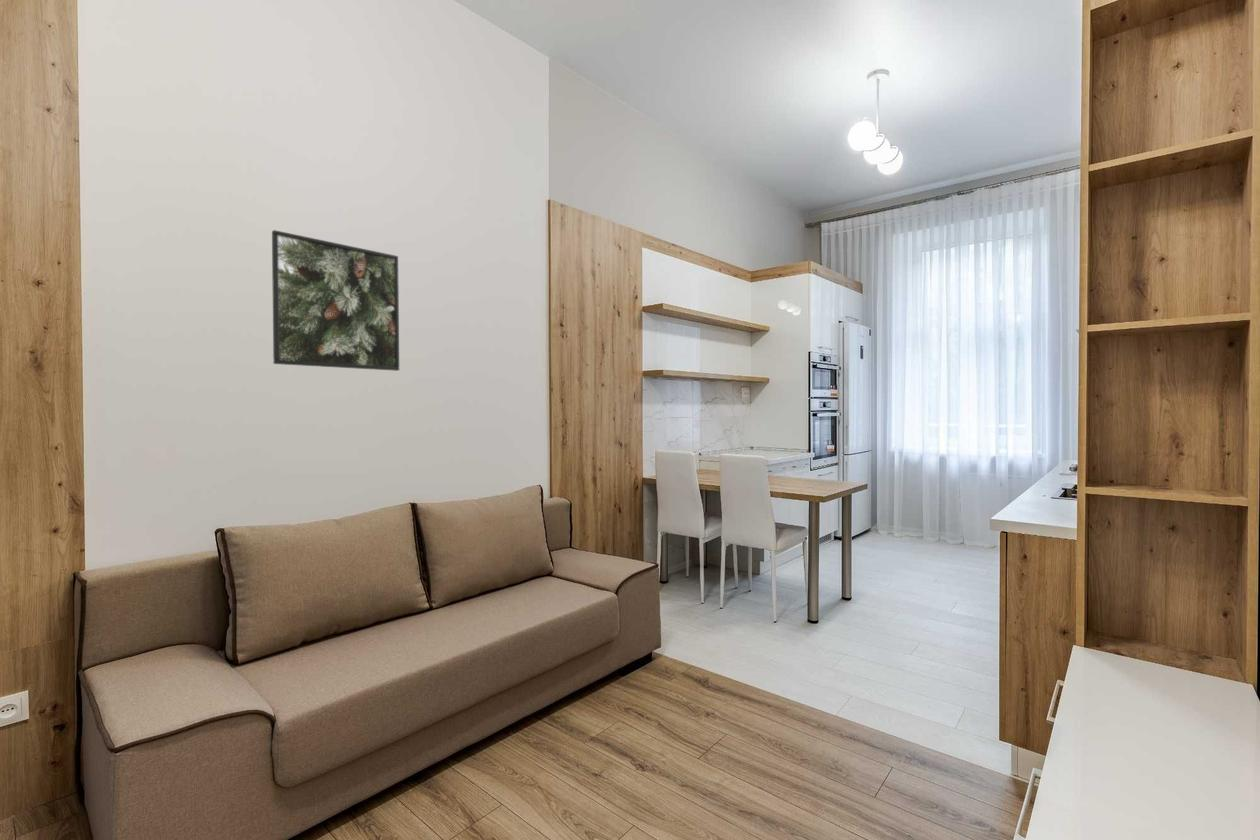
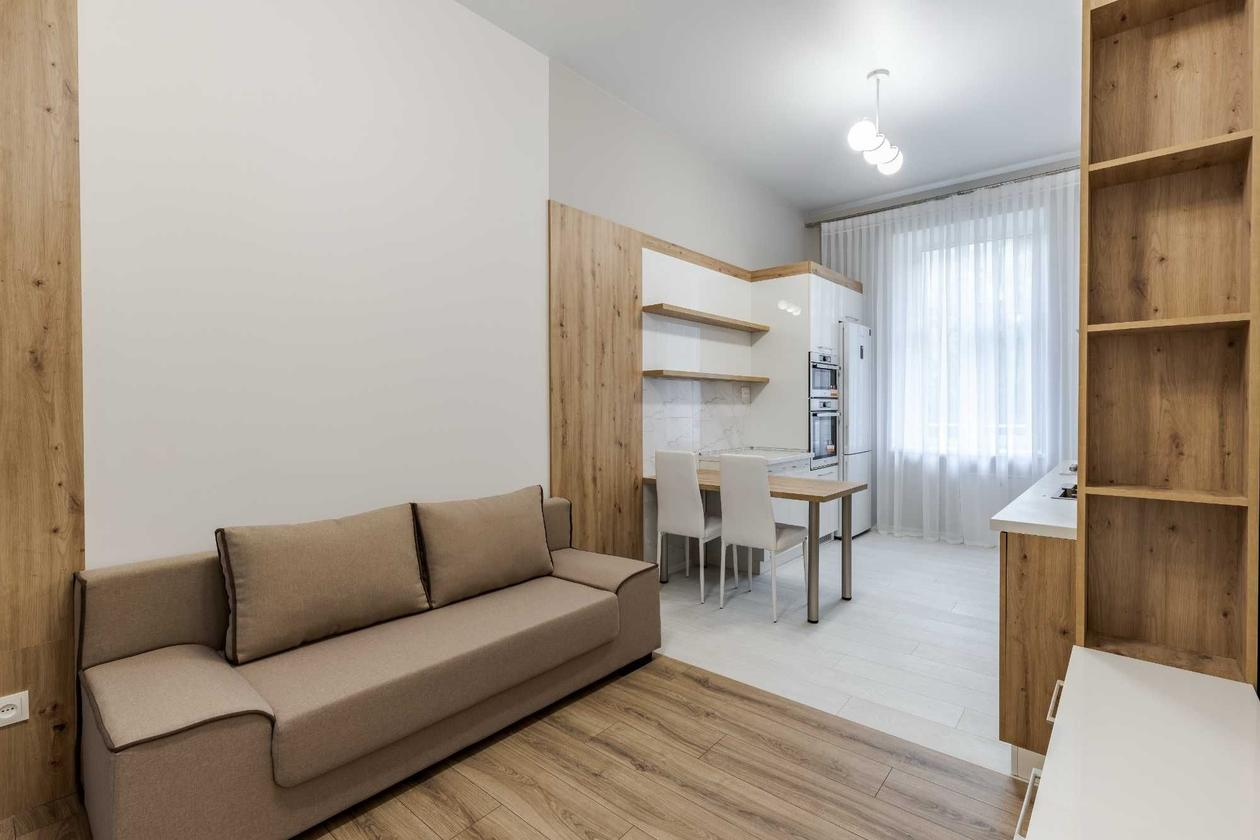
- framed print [271,229,400,372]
